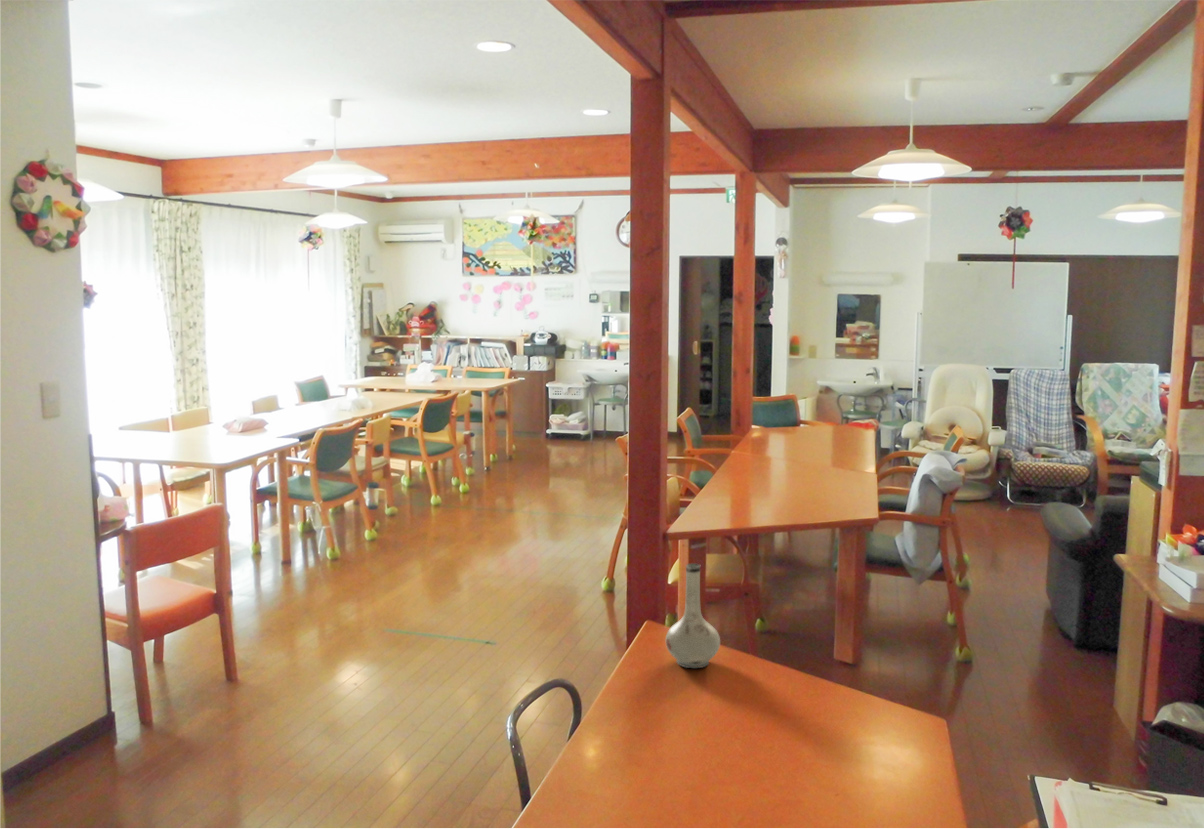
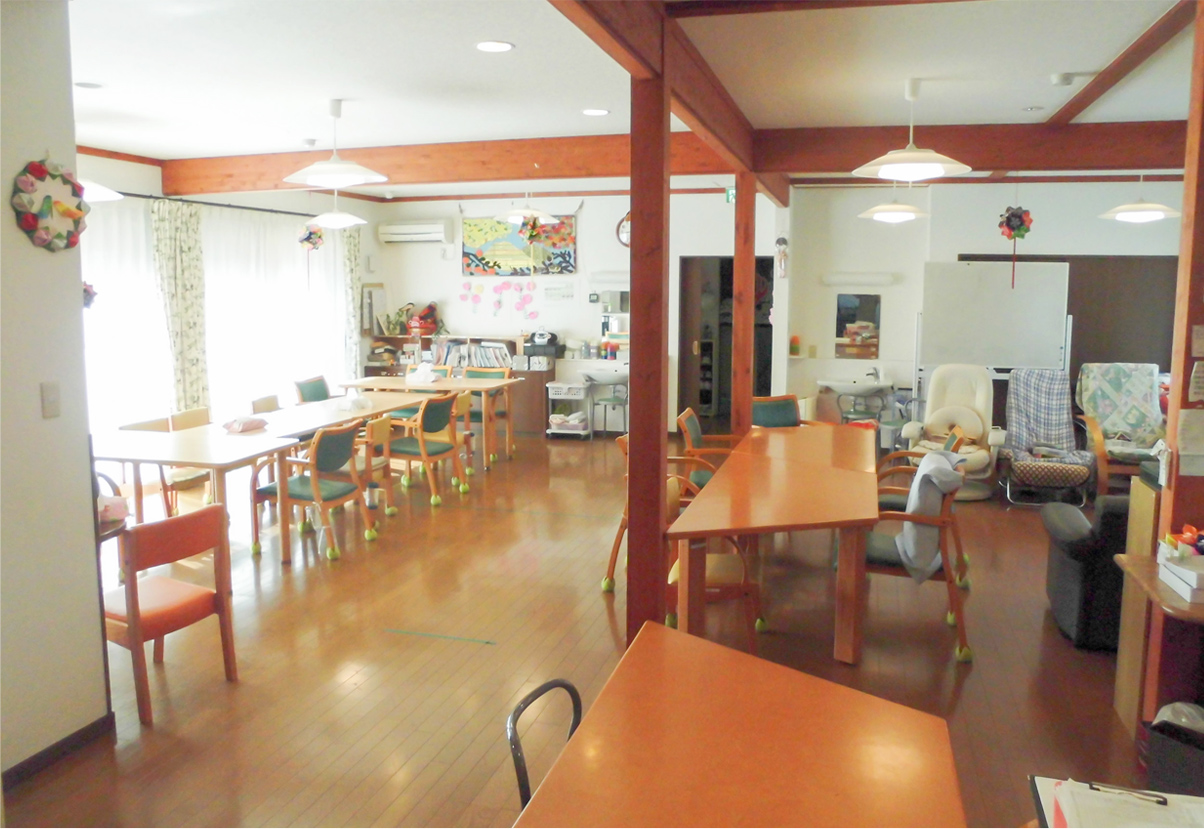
- vase [665,562,721,669]
